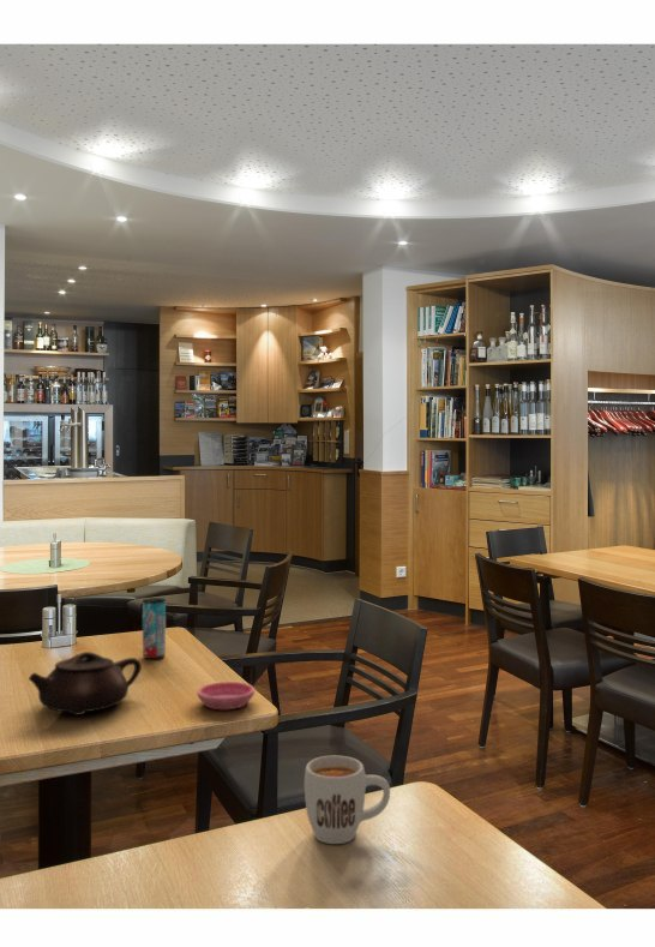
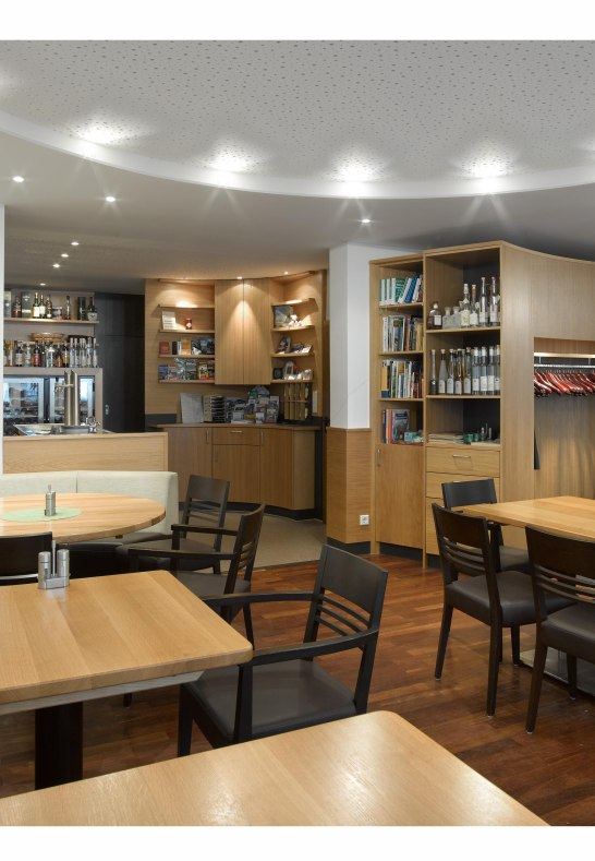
- saucer [196,681,256,711]
- coffee cup [304,755,391,845]
- teapot [28,651,143,715]
- beverage can [142,597,167,660]
